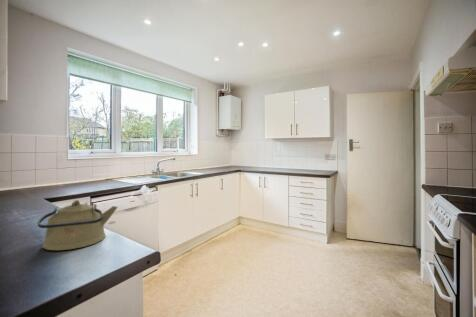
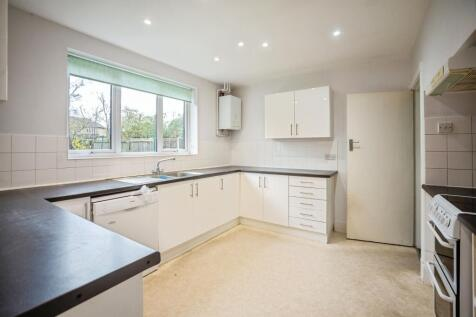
- kettle [37,199,119,251]
